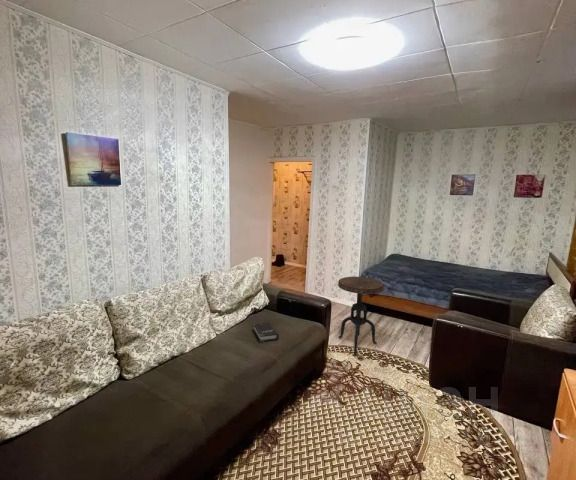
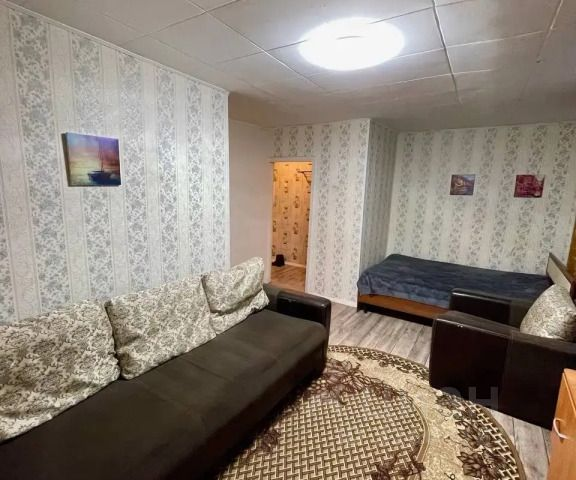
- hardback book [252,321,280,343]
- side table [337,276,385,357]
